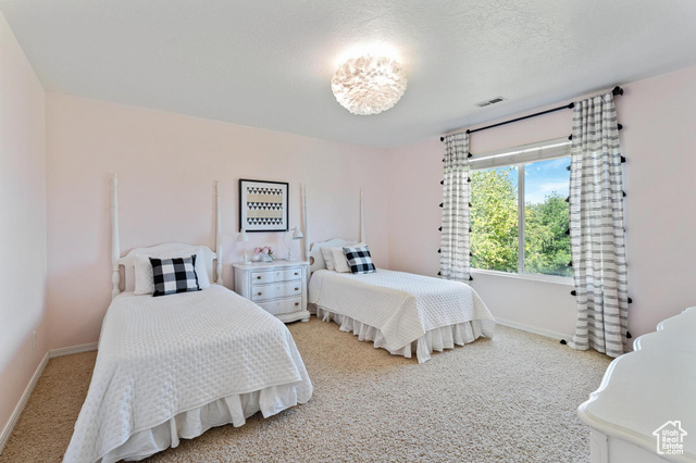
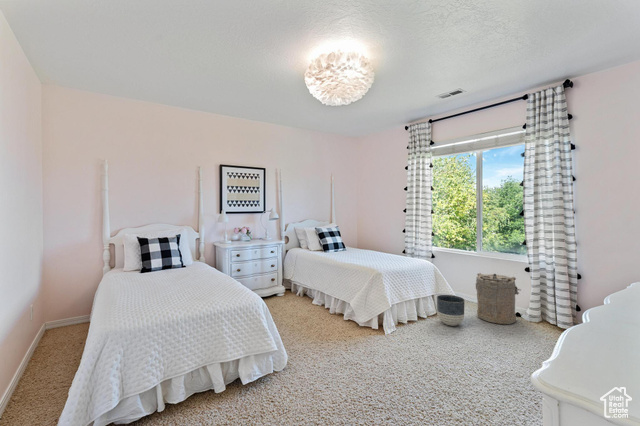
+ laundry hamper [475,272,522,325]
+ planter [436,294,466,327]
